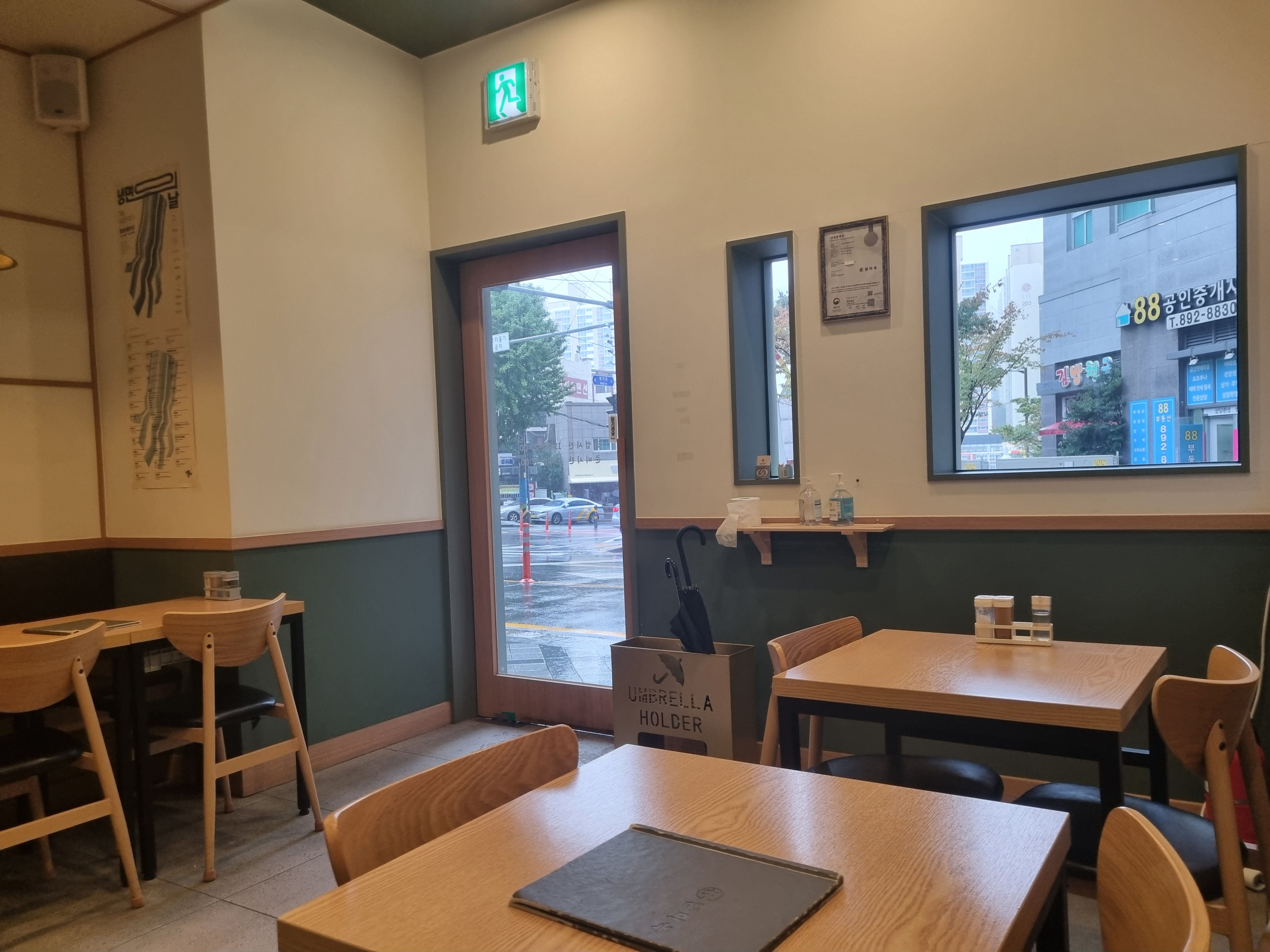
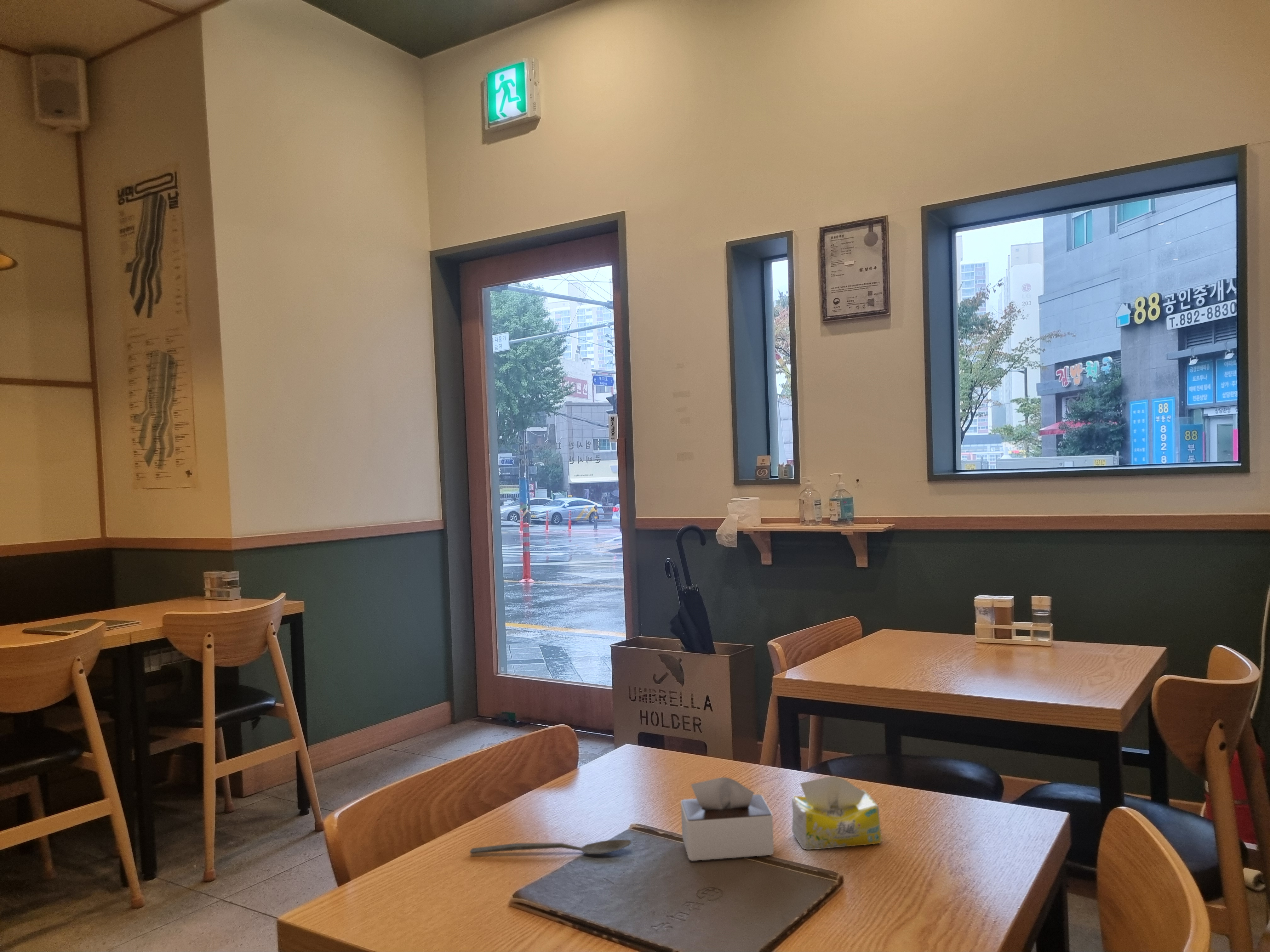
+ spoon [469,839,632,855]
+ tissue box [681,776,882,861]
